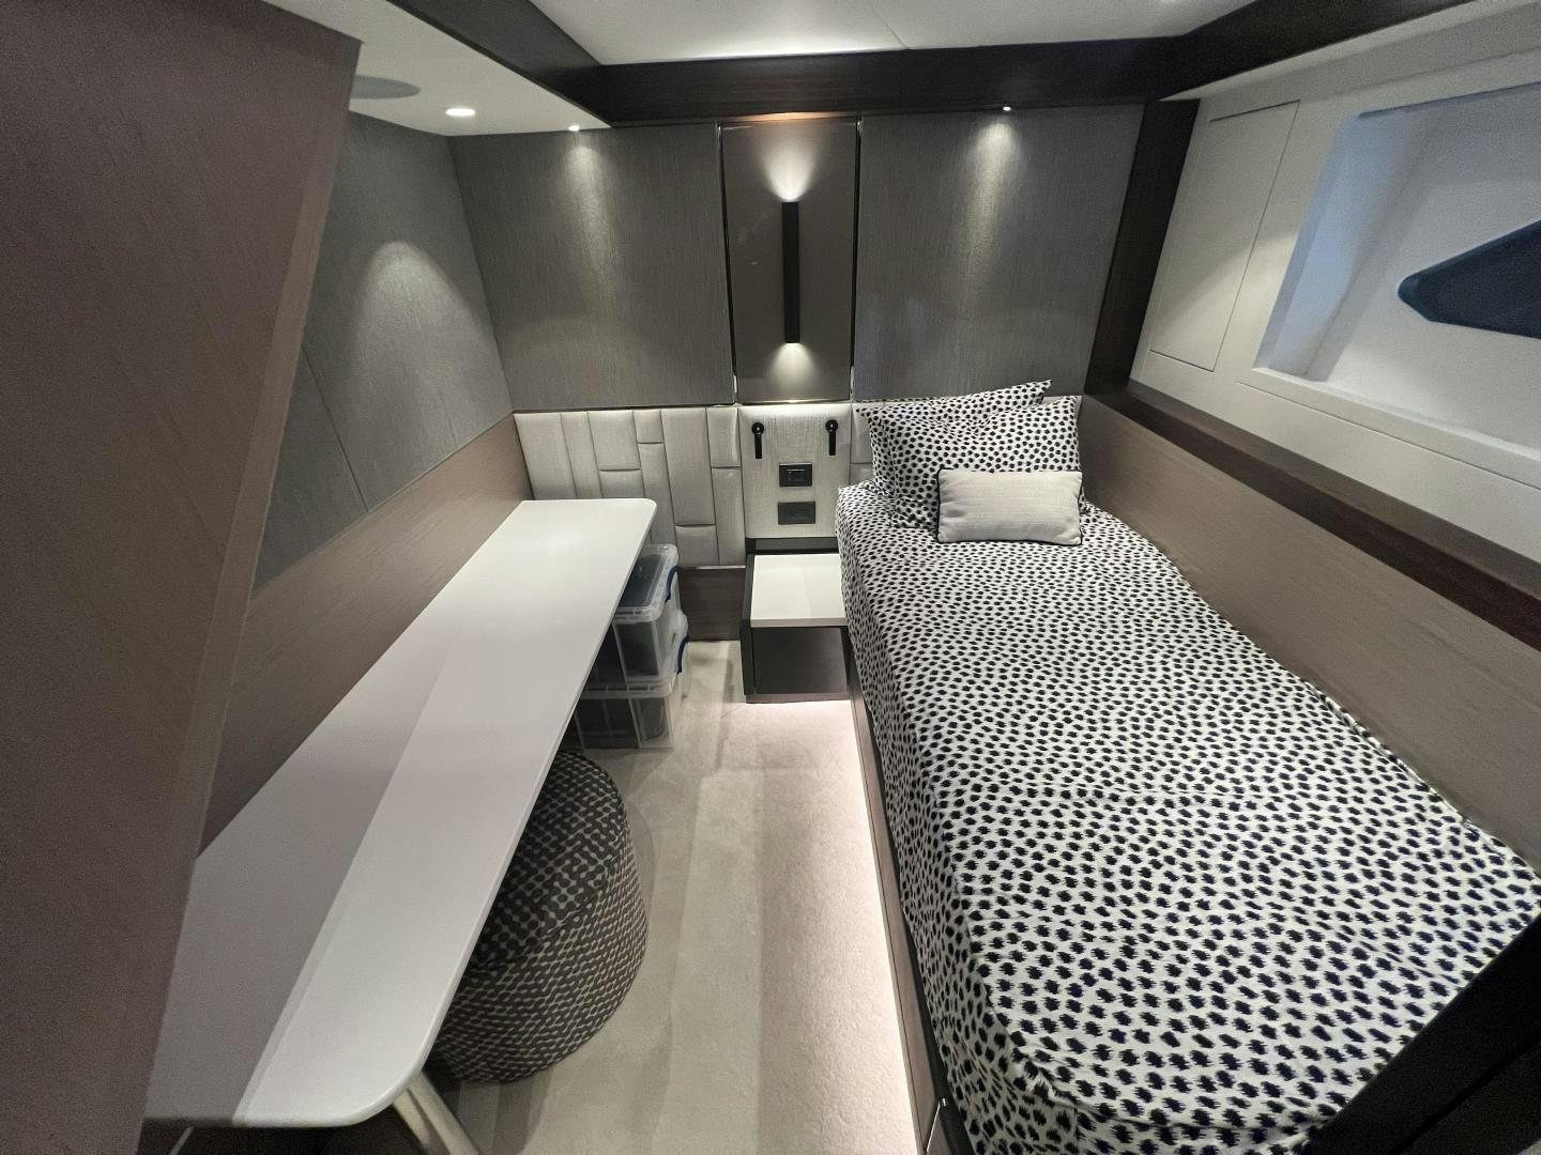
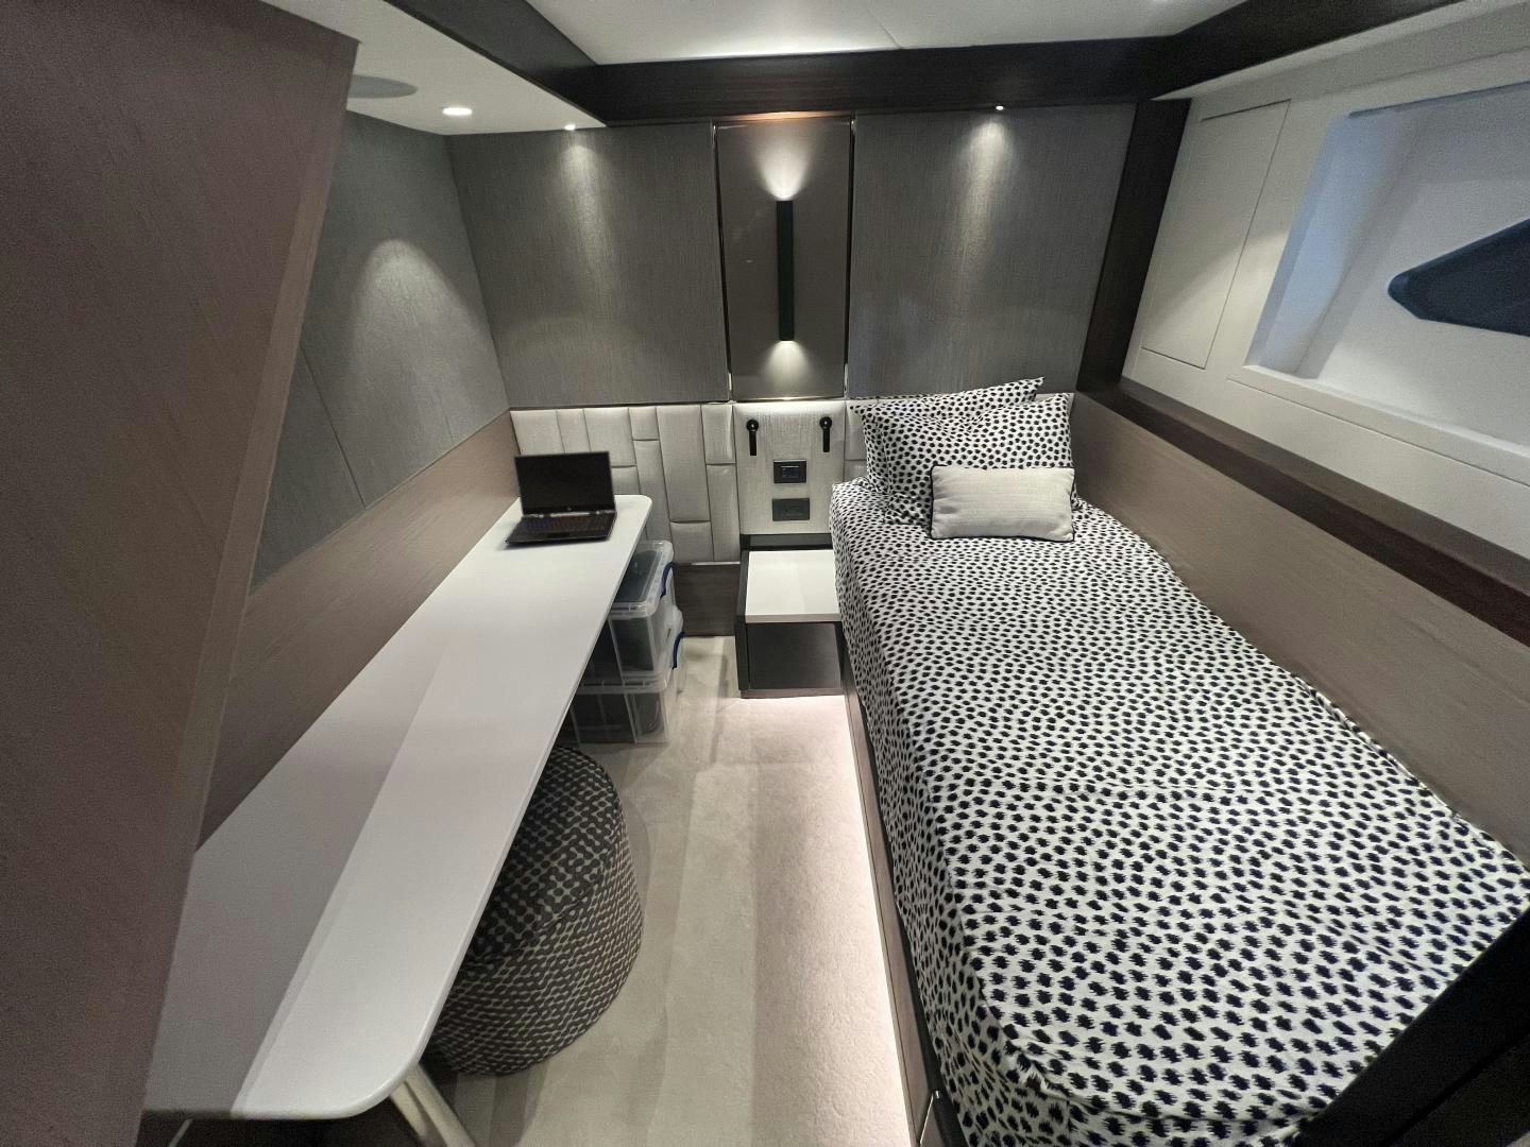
+ laptop computer [504,449,618,545]
